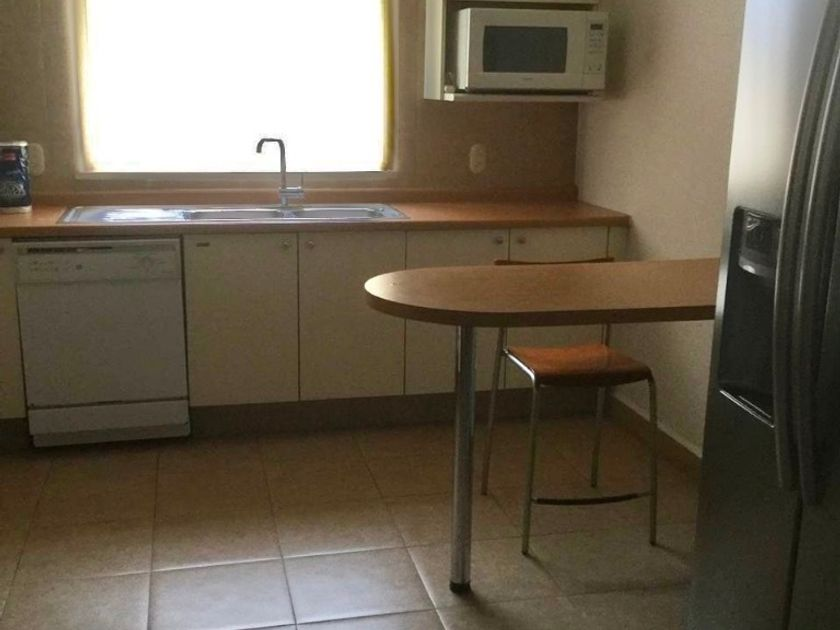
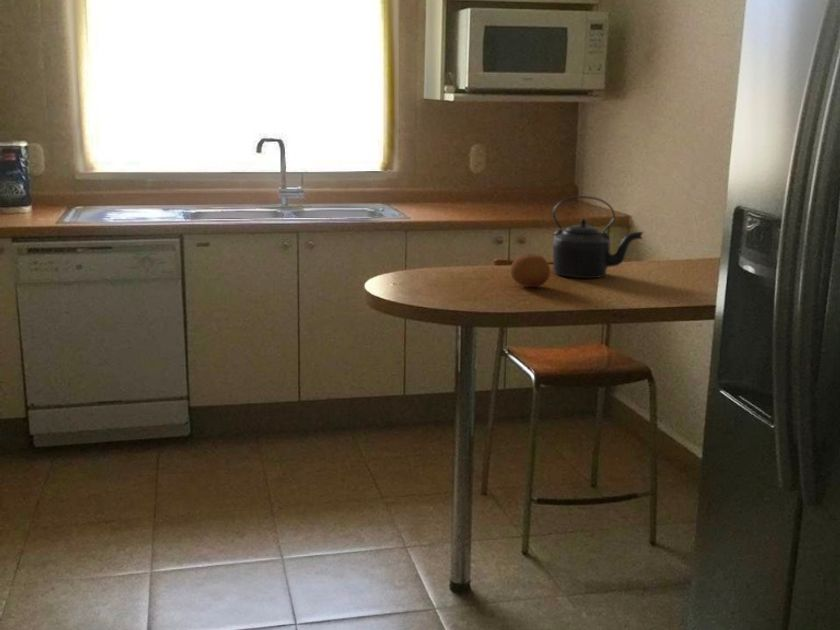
+ fruit [510,253,551,288]
+ kettle [552,195,644,279]
